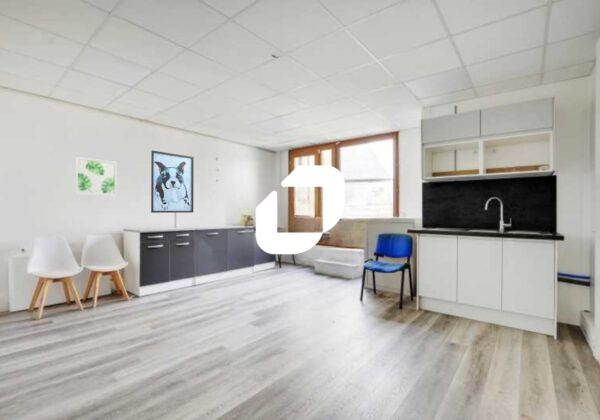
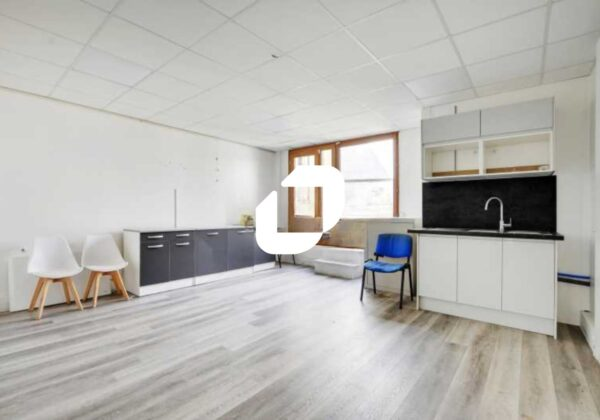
- wall art [74,156,117,196]
- wall art [150,150,195,214]
